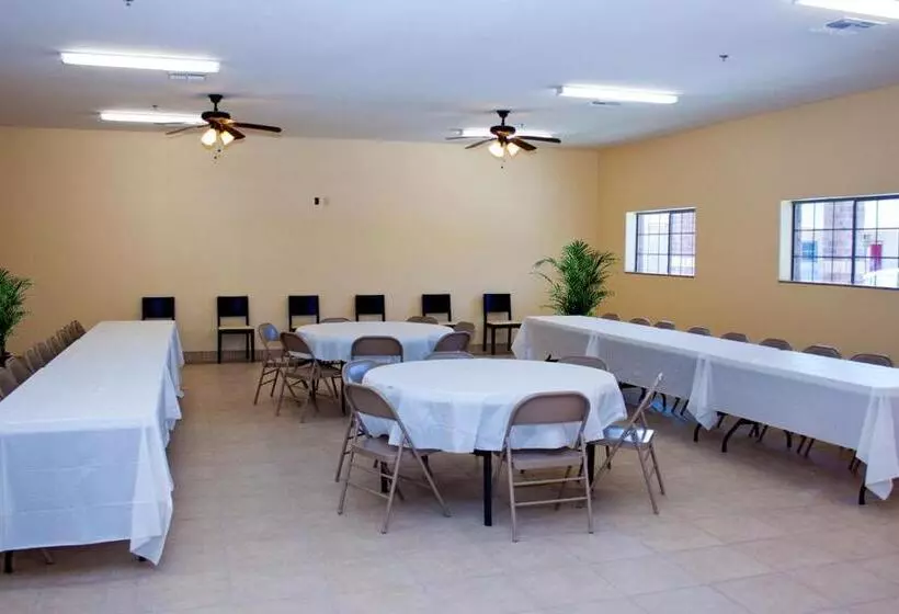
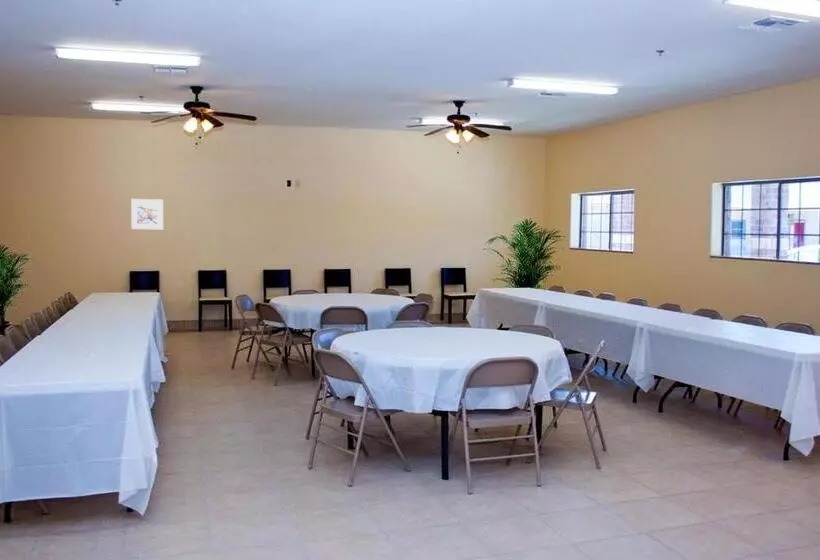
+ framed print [130,198,164,230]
